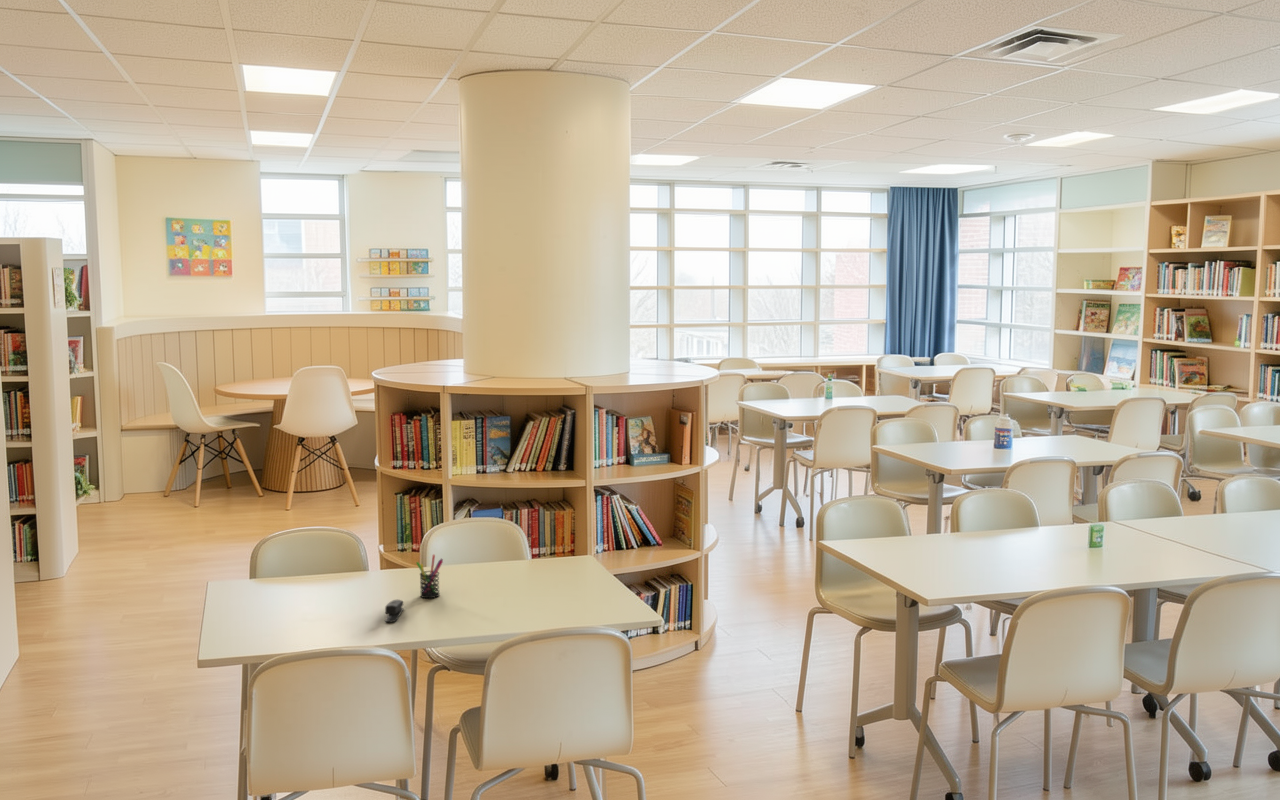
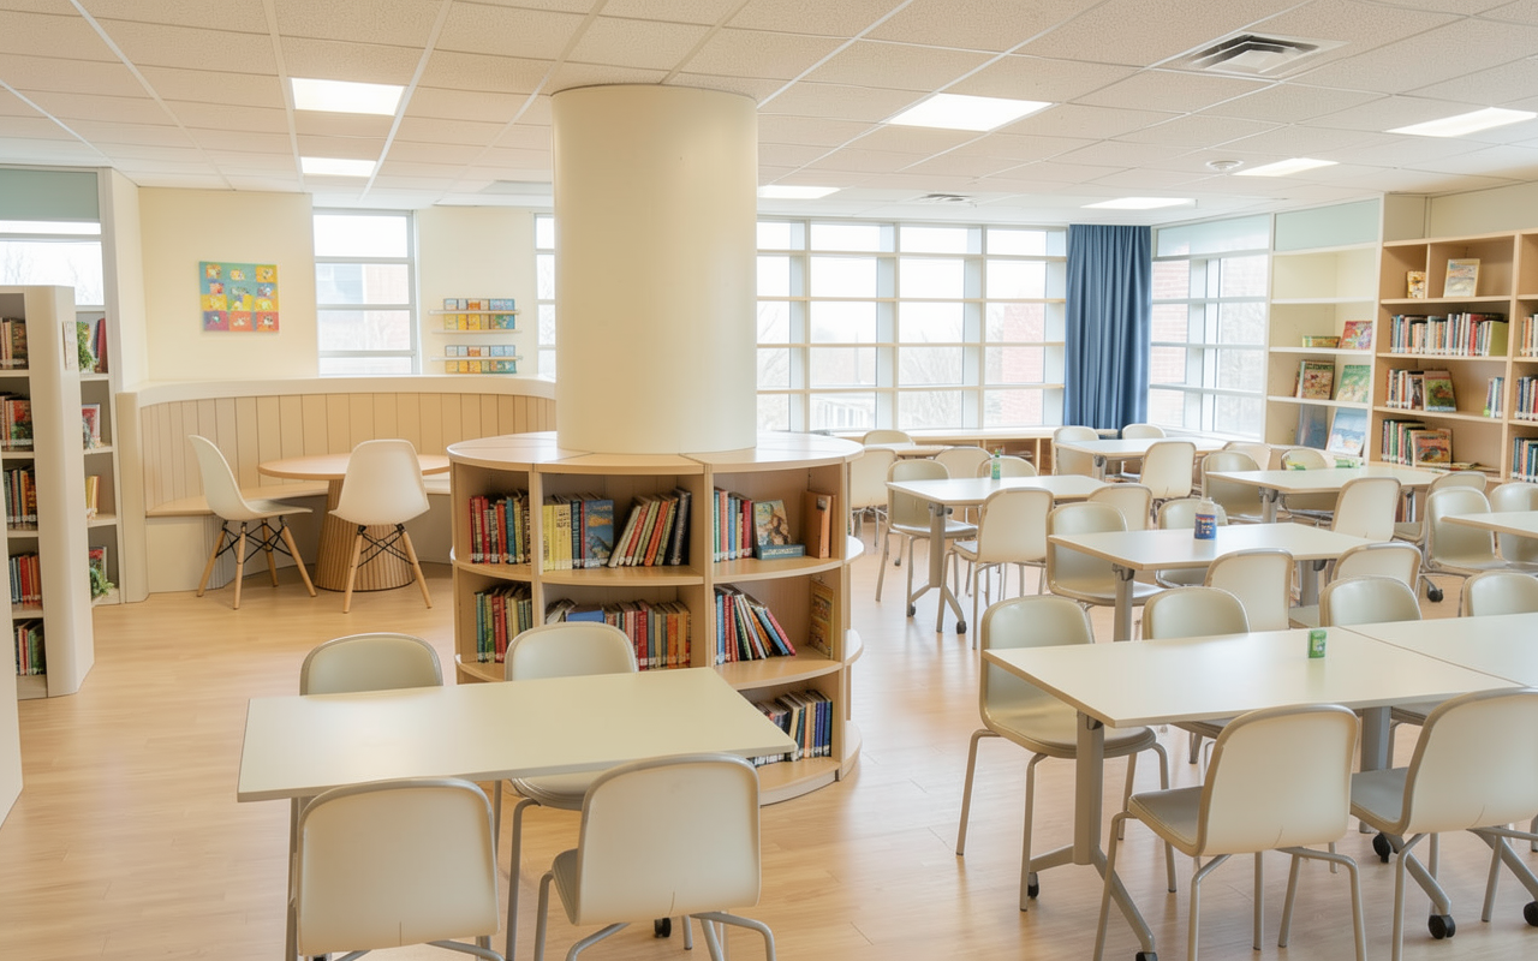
- pen holder [415,554,444,599]
- stapler [384,599,405,623]
